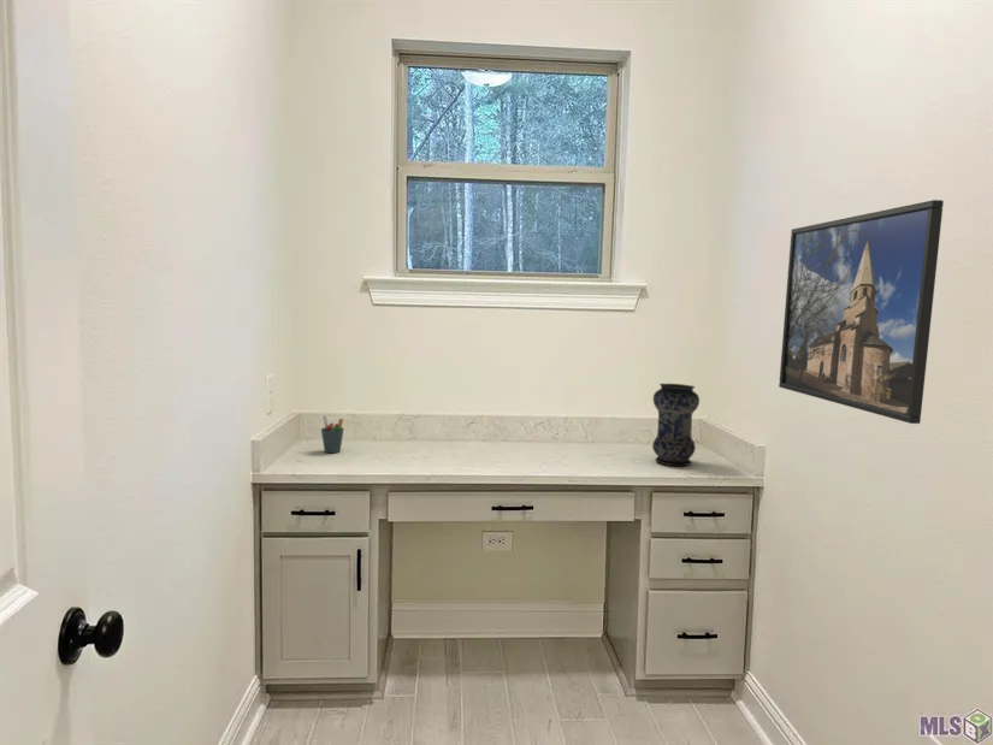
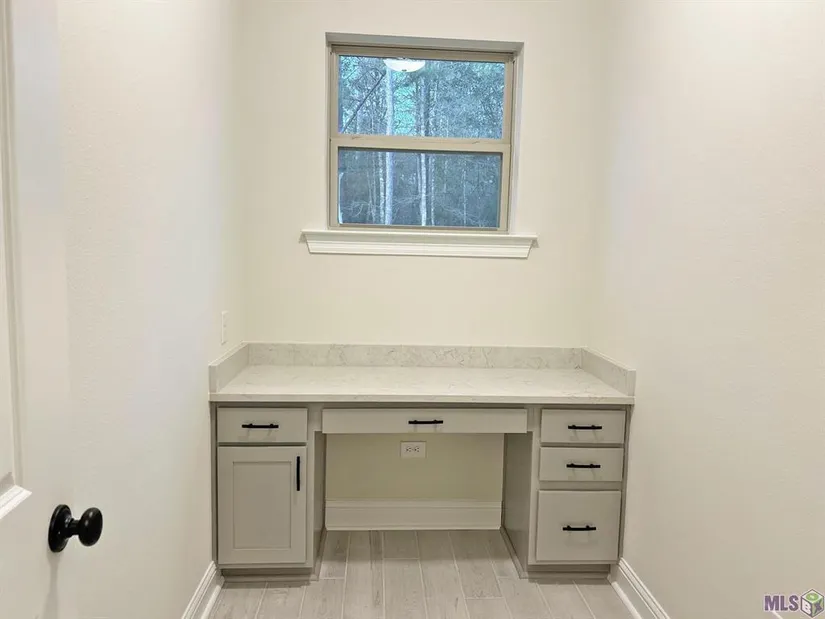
- vase [651,383,701,467]
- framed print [778,199,945,425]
- pen holder [320,414,345,454]
